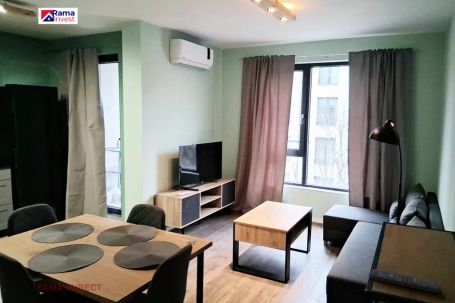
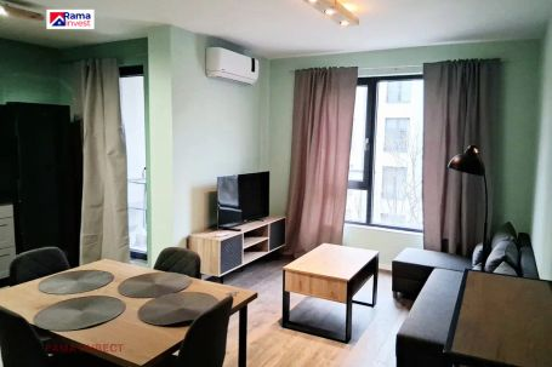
- remote control [369,268,441,294]
